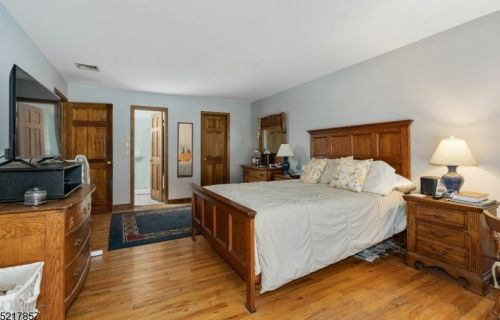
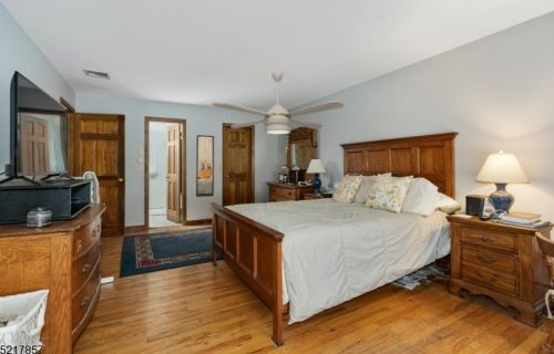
+ ceiling fan [211,71,345,136]
